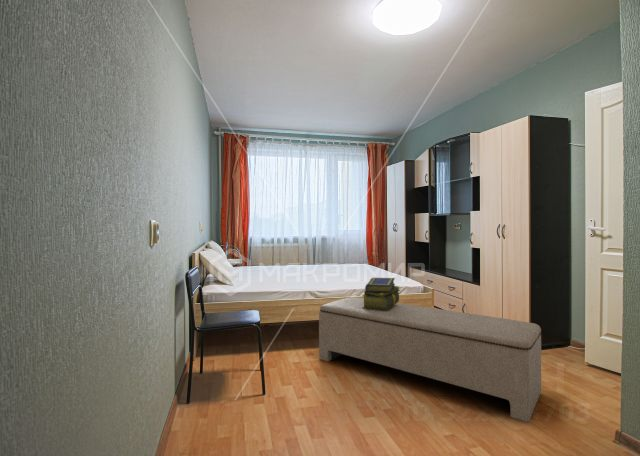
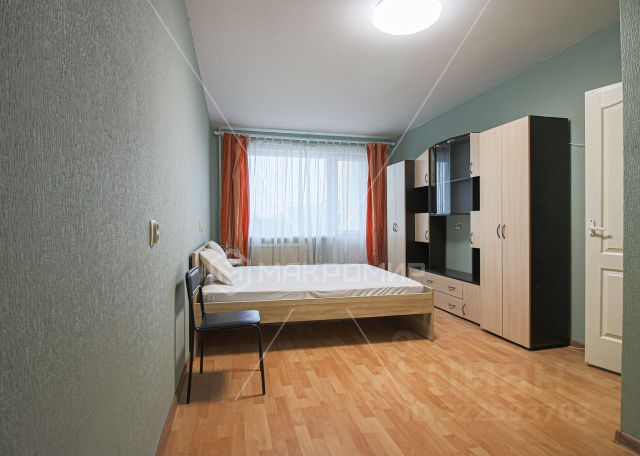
- bench [318,296,542,423]
- stack of books [361,277,401,311]
